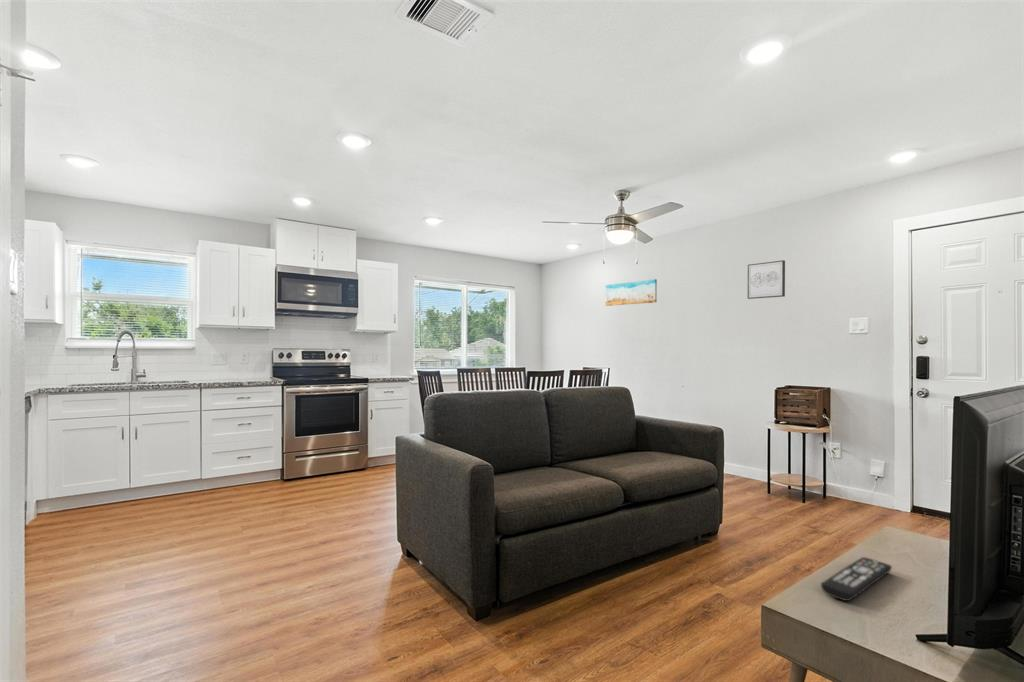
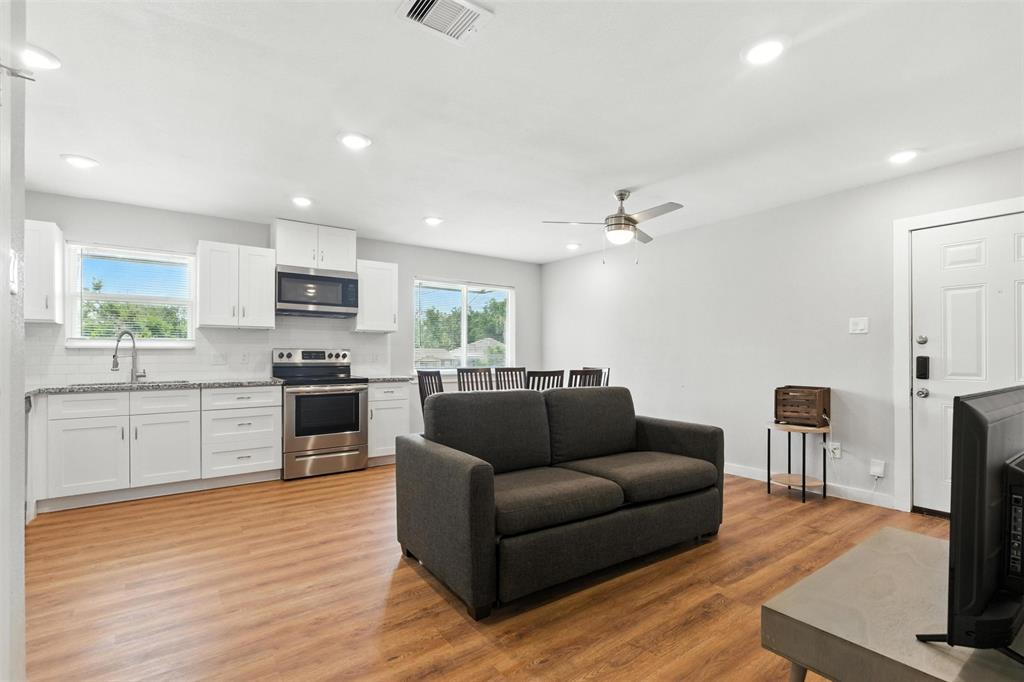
- wall art [604,278,658,307]
- remote control [820,556,893,602]
- wall art [746,259,786,300]
